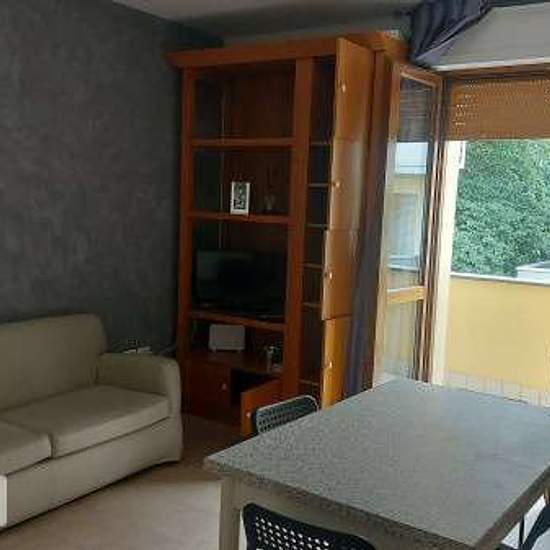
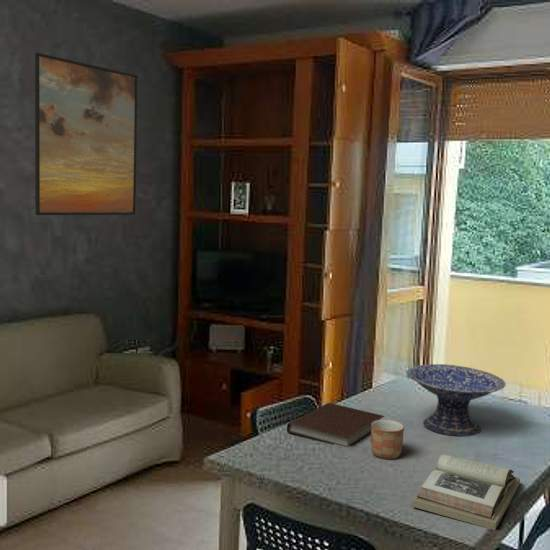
+ notebook [286,402,385,448]
+ decorative bowl [406,363,507,437]
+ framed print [34,52,139,216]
+ book [412,453,521,531]
+ mug [370,419,405,460]
